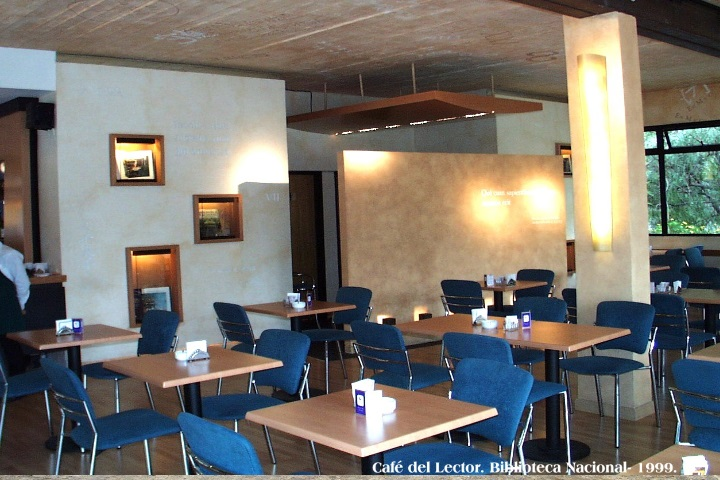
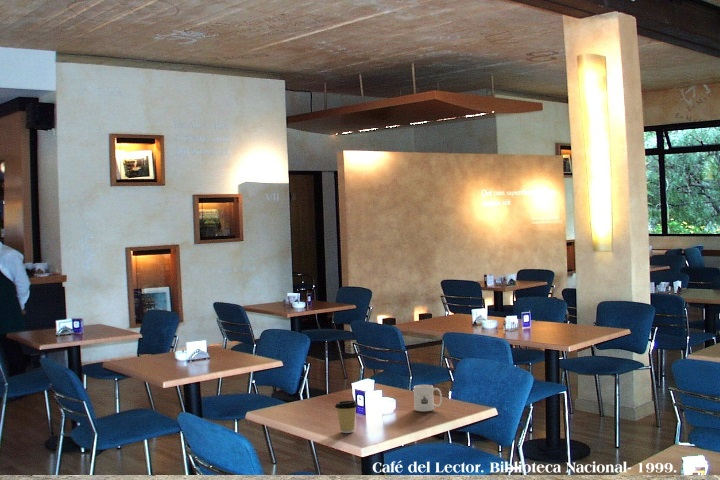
+ coffee cup [334,399,359,434]
+ mug [413,384,443,412]
